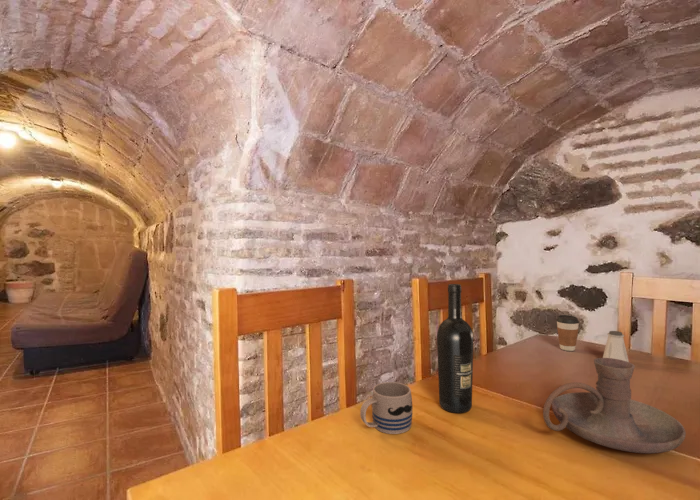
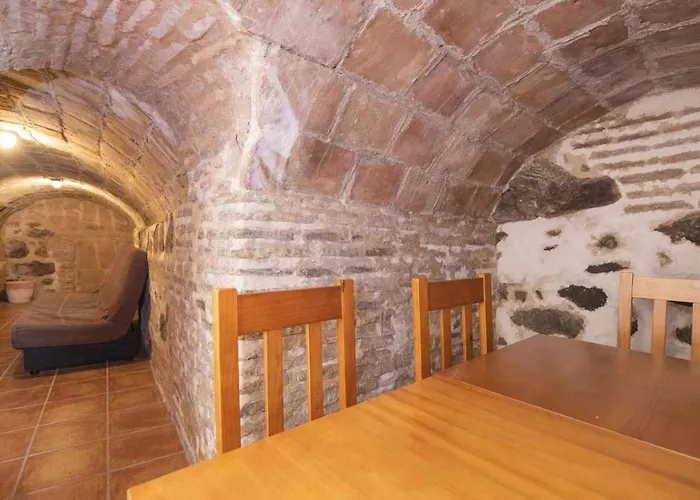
- saltshaker [602,330,630,362]
- coffee cup [556,314,580,352]
- candle holder [542,357,687,454]
- mug [359,381,414,435]
- wine bottle [436,283,474,414]
